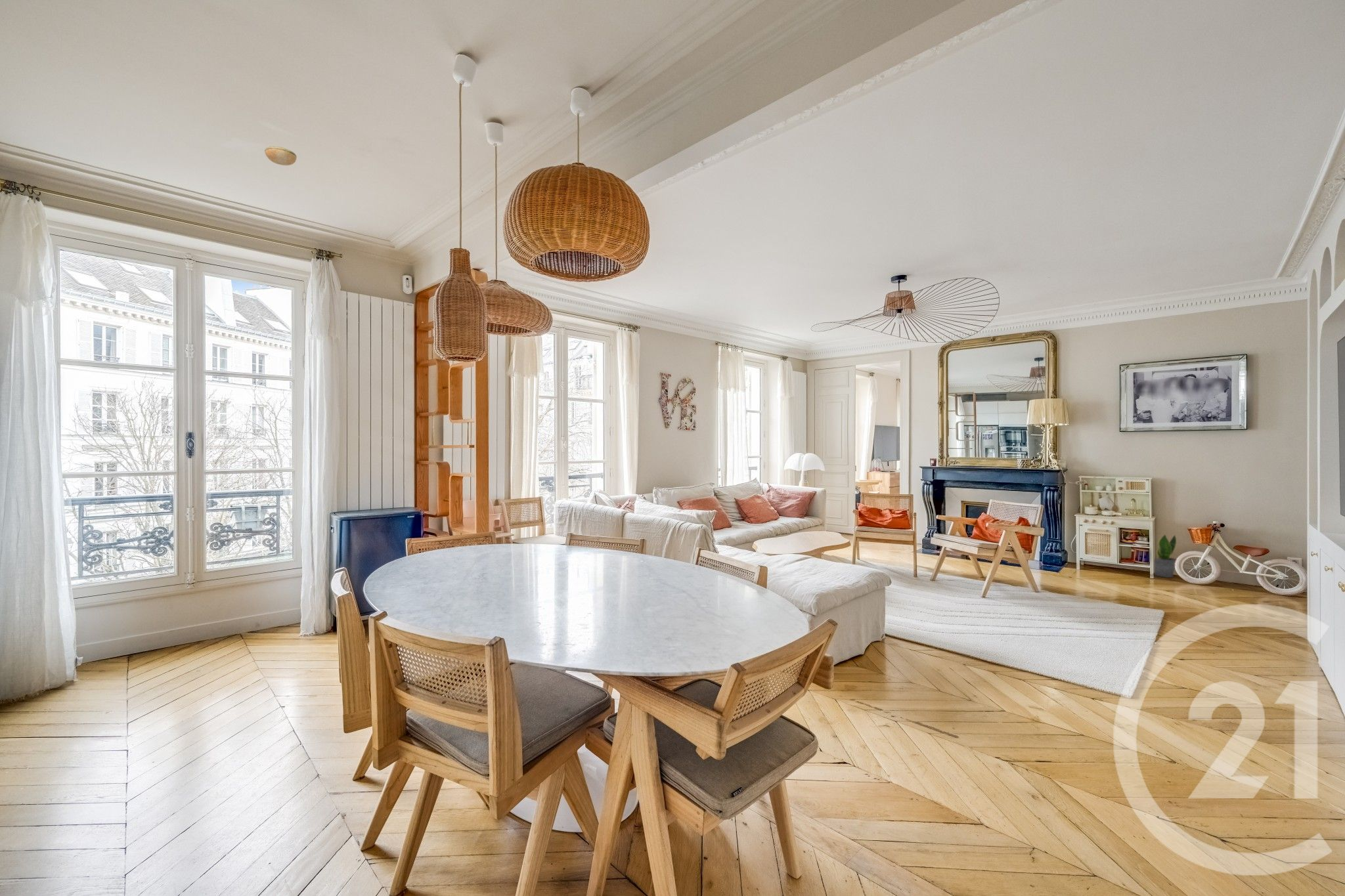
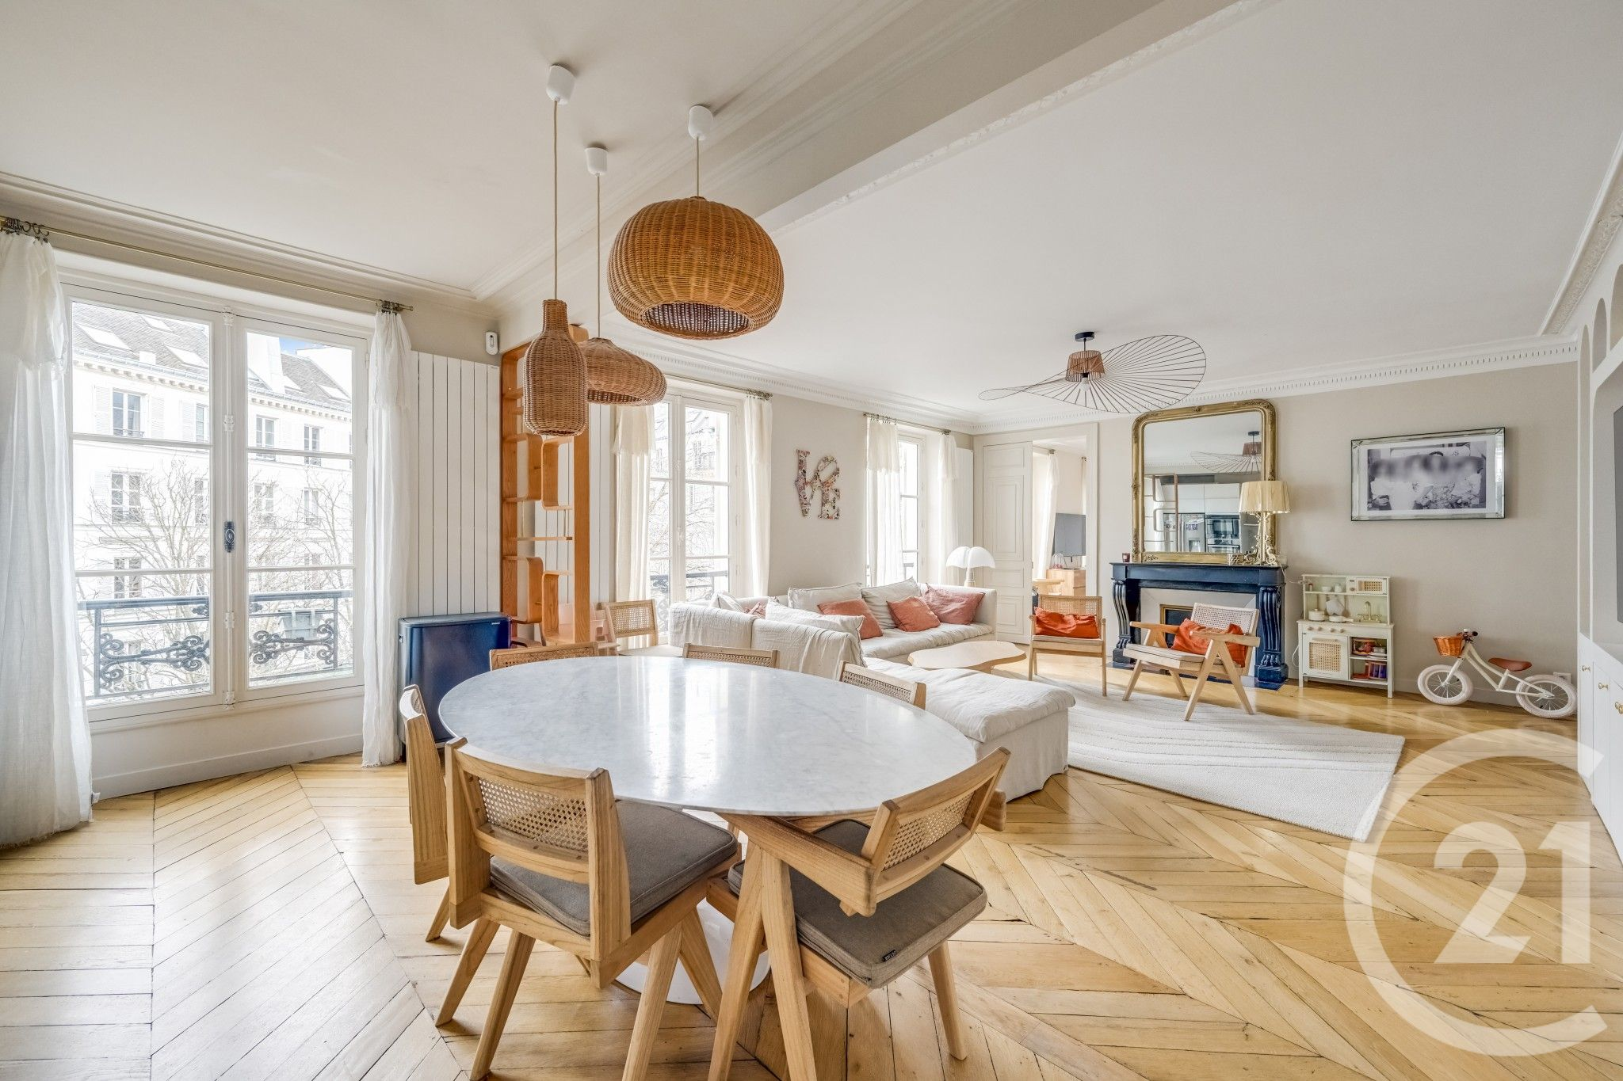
- potted plant [1154,534,1177,578]
- smoke detector [264,146,297,166]
